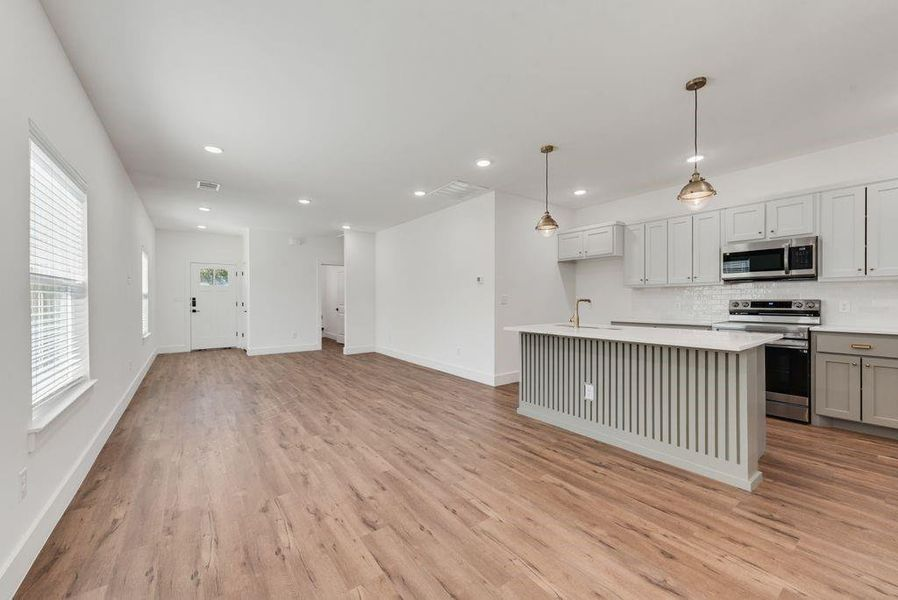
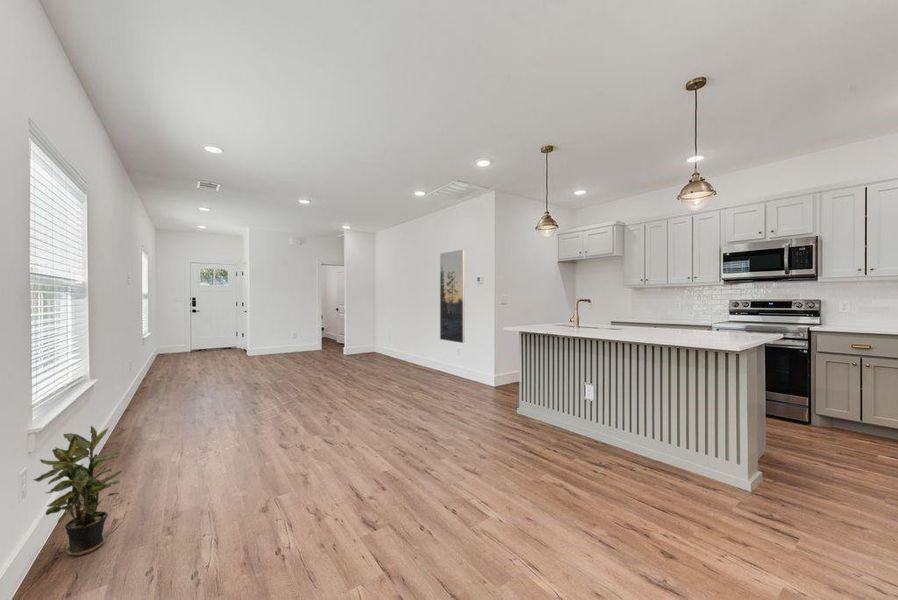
+ potted plant [32,425,123,557]
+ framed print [439,248,466,344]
